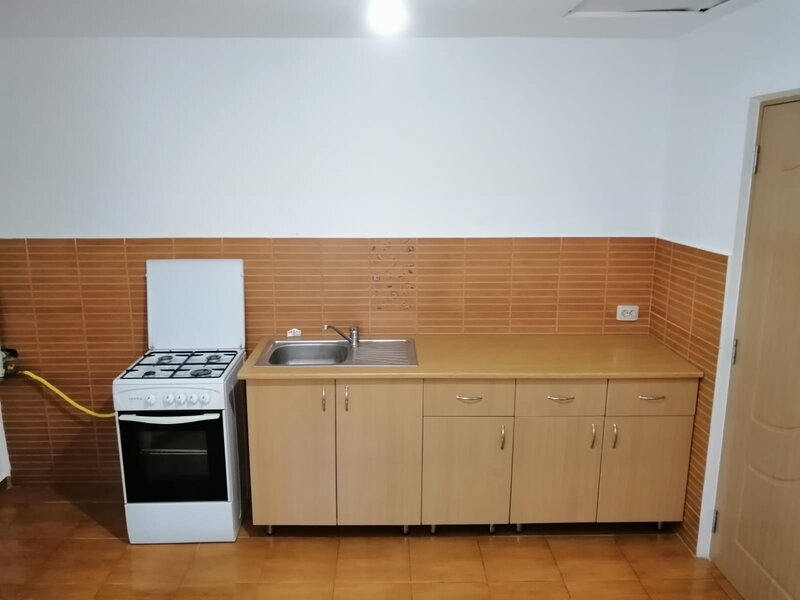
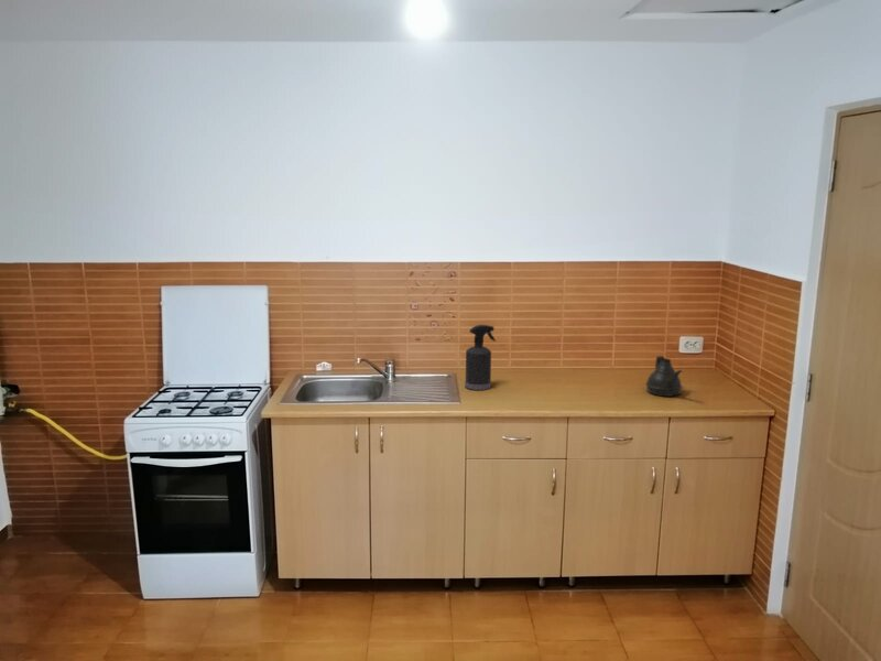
+ spray bottle [464,324,497,391]
+ teapot [644,355,684,398]
